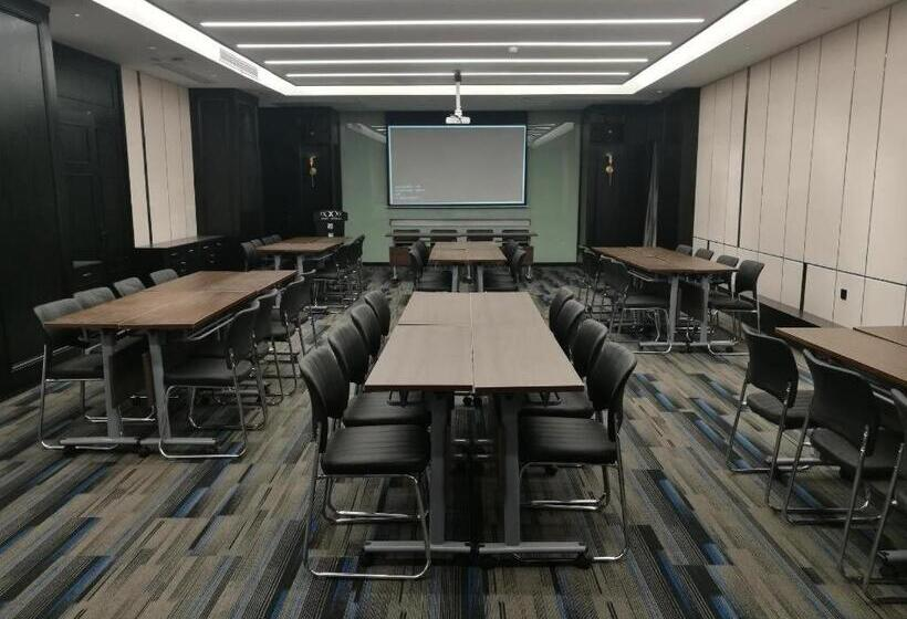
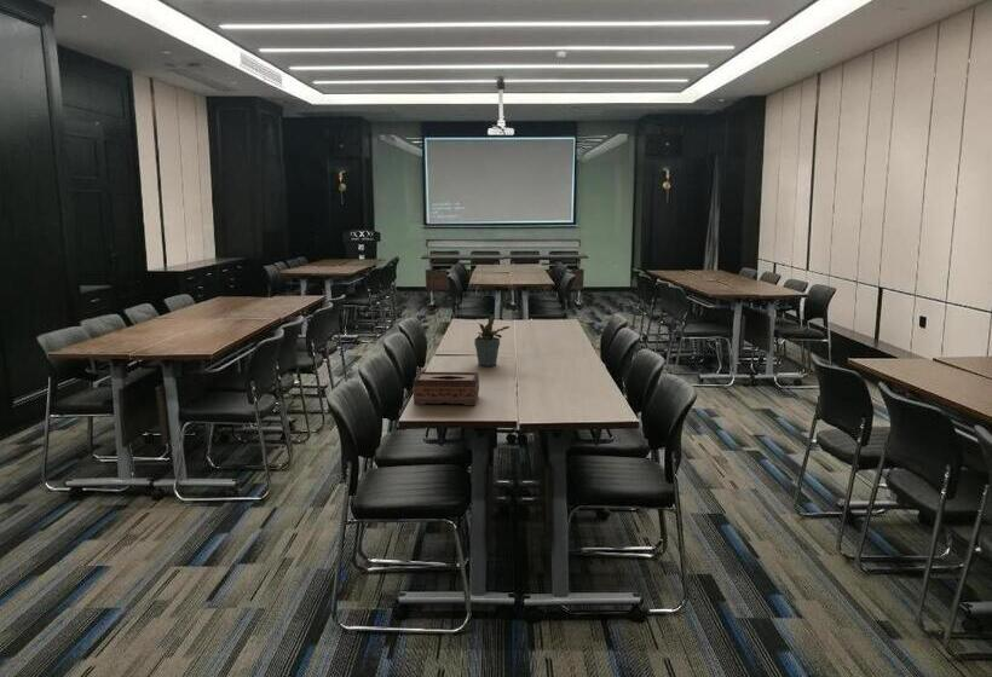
+ tissue box [411,371,480,406]
+ potted plant [473,314,511,368]
